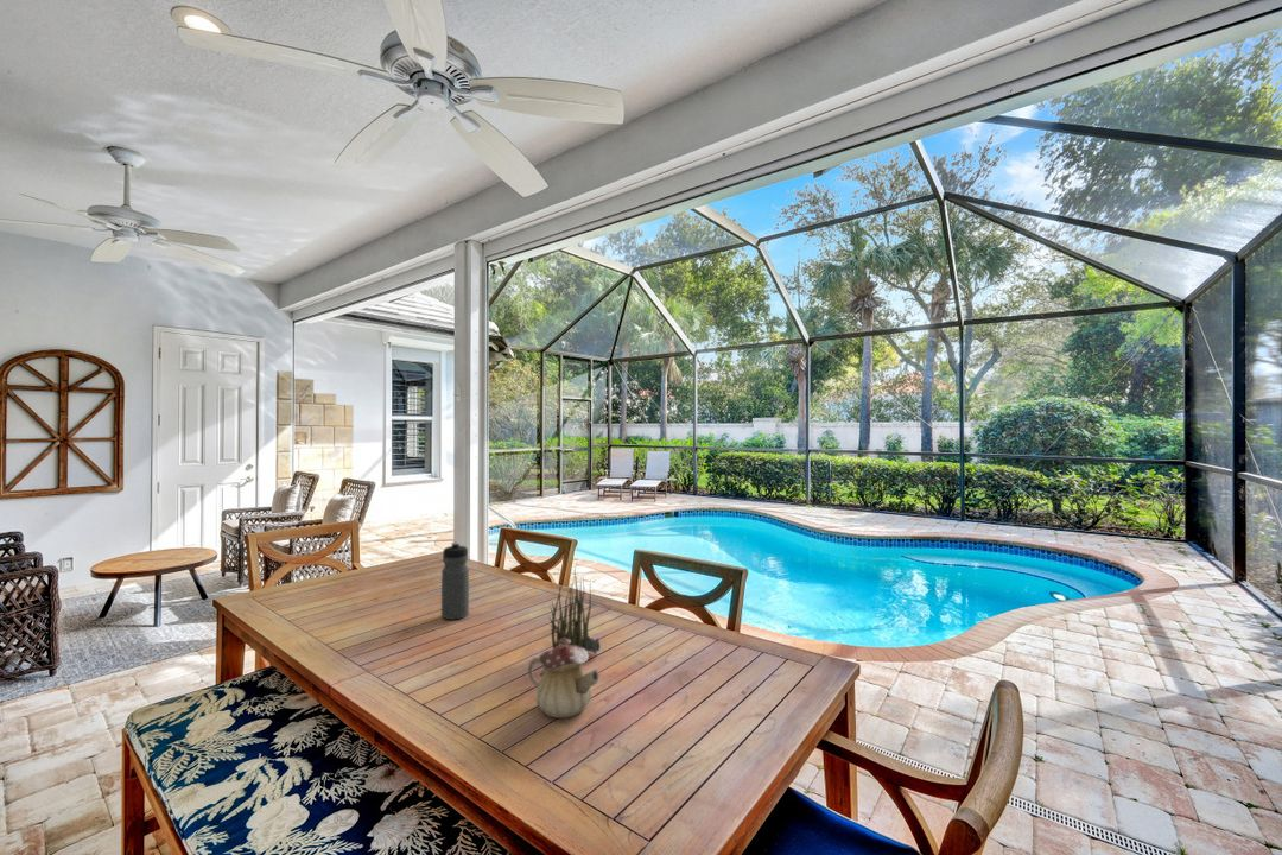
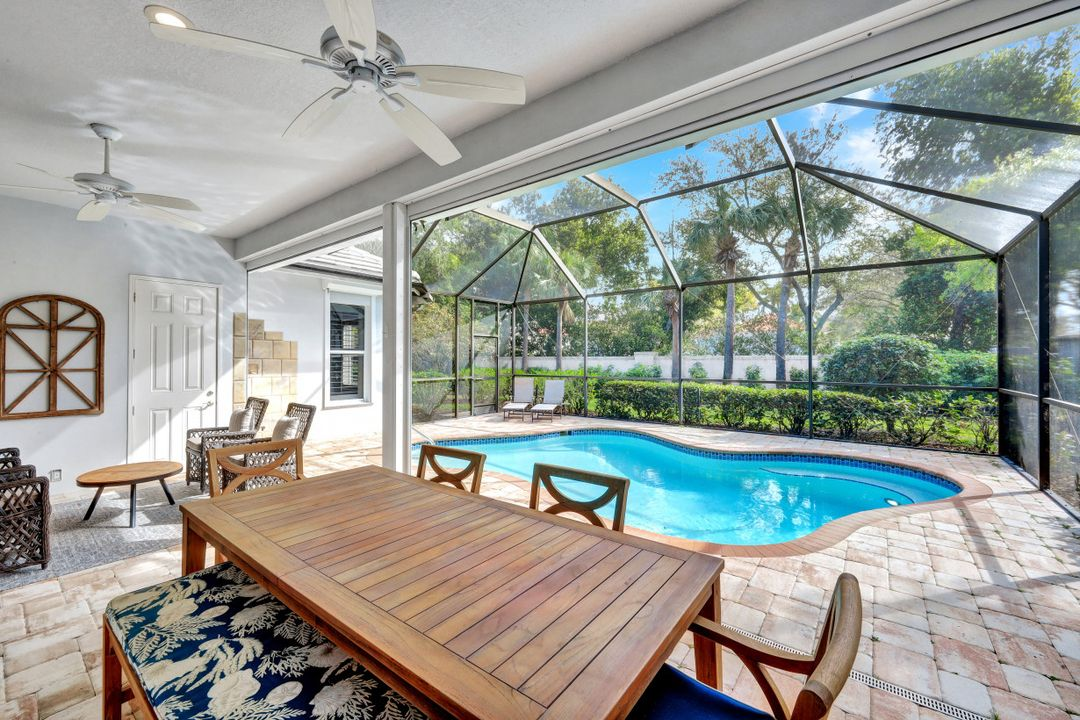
- water bottle [440,540,470,621]
- teapot [527,638,601,720]
- plant [547,563,602,656]
